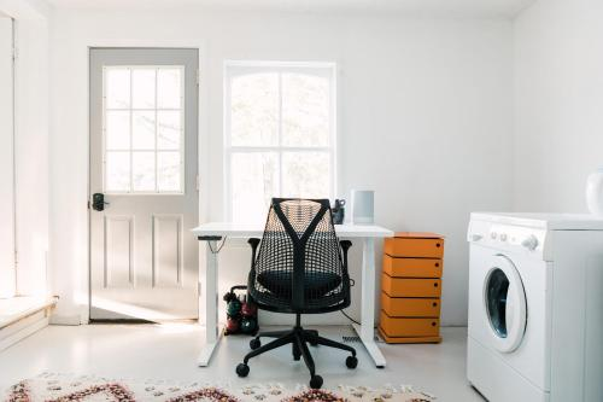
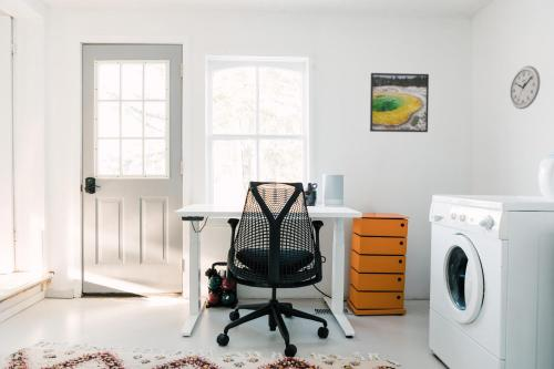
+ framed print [369,72,430,133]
+ wall clock [509,65,541,110]
